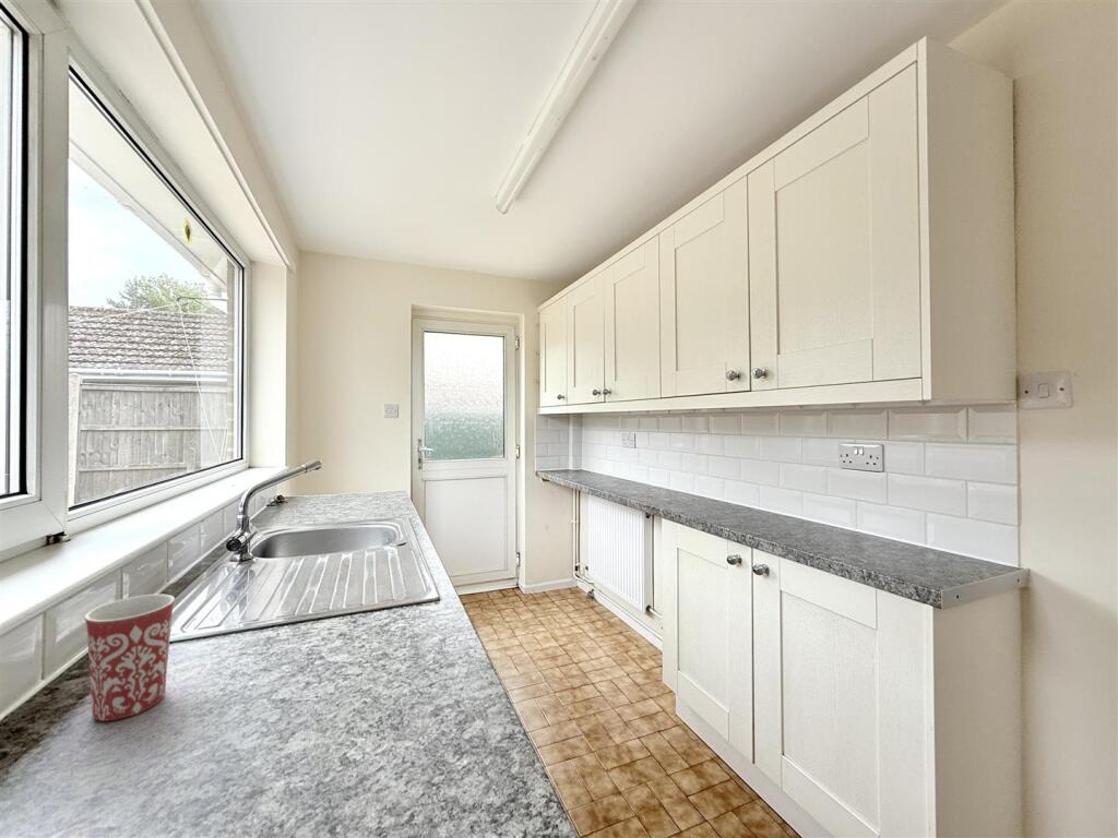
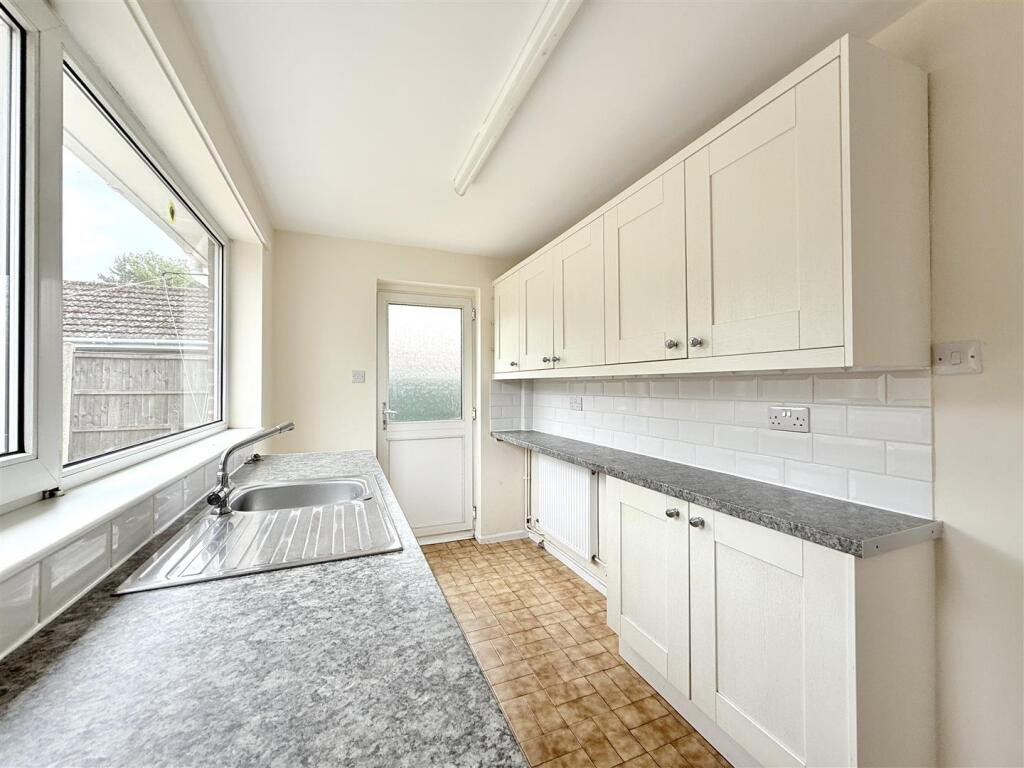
- mug [83,594,176,722]
